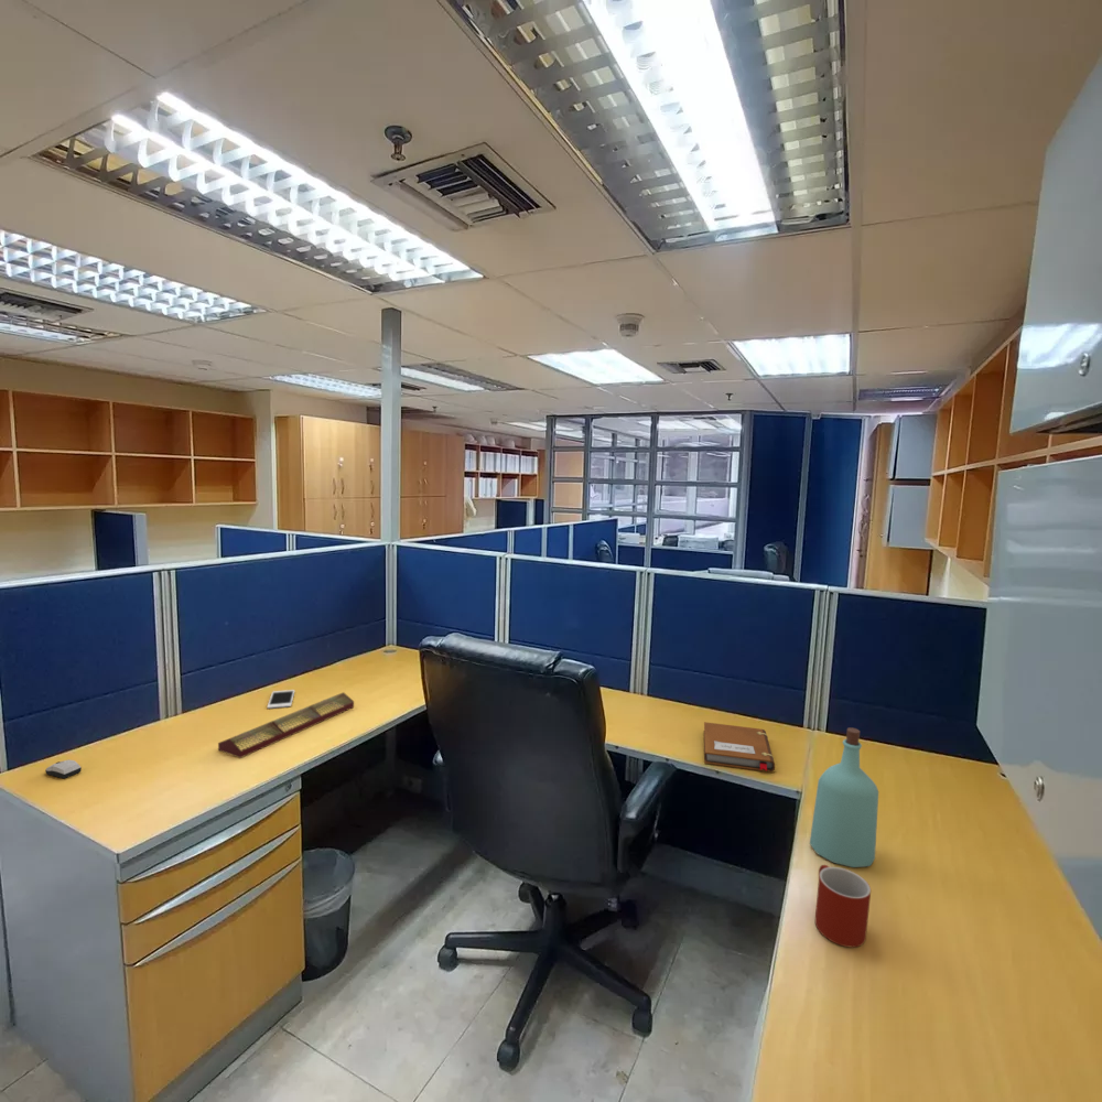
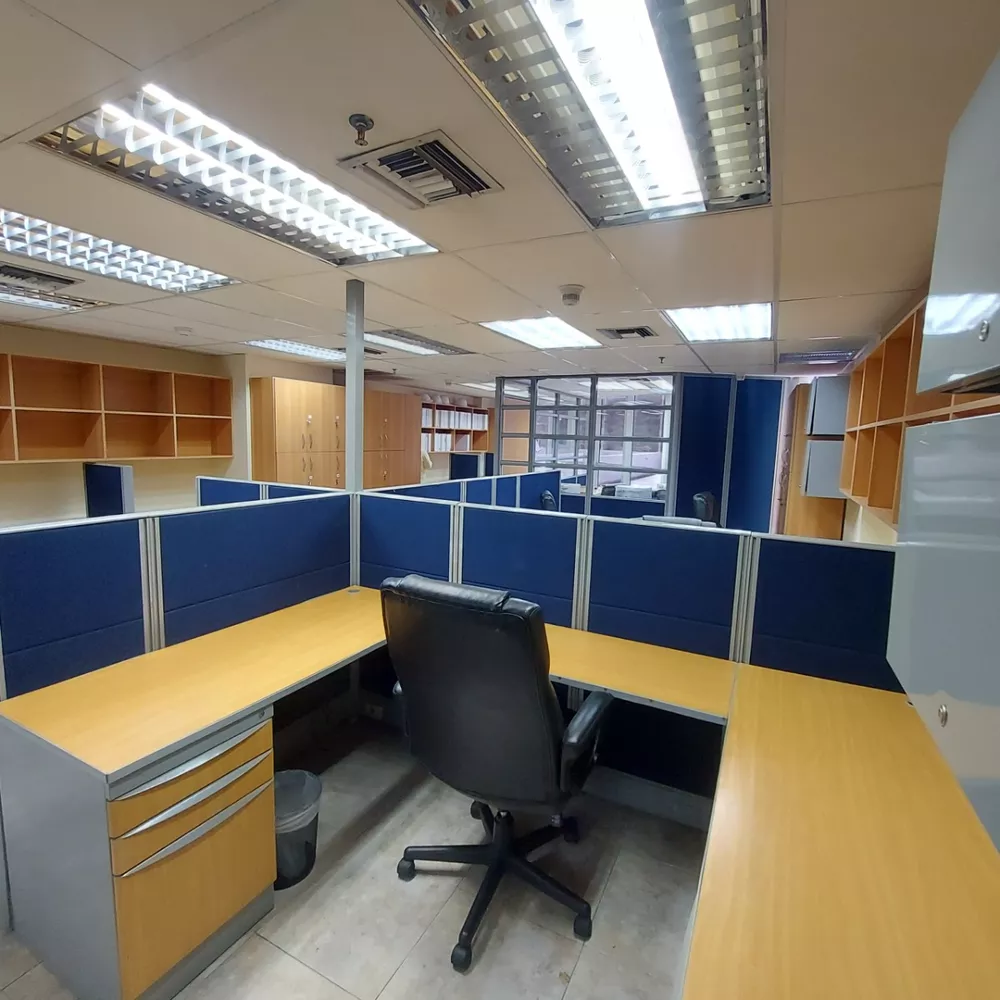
- keyboard [217,691,355,759]
- bottle [809,726,879,868]
- computer mouse [44,759,83,779]
- cell phone [267,689,295,710]
- mug [814,864,872,949]
- notebook [703,721,776,773]
